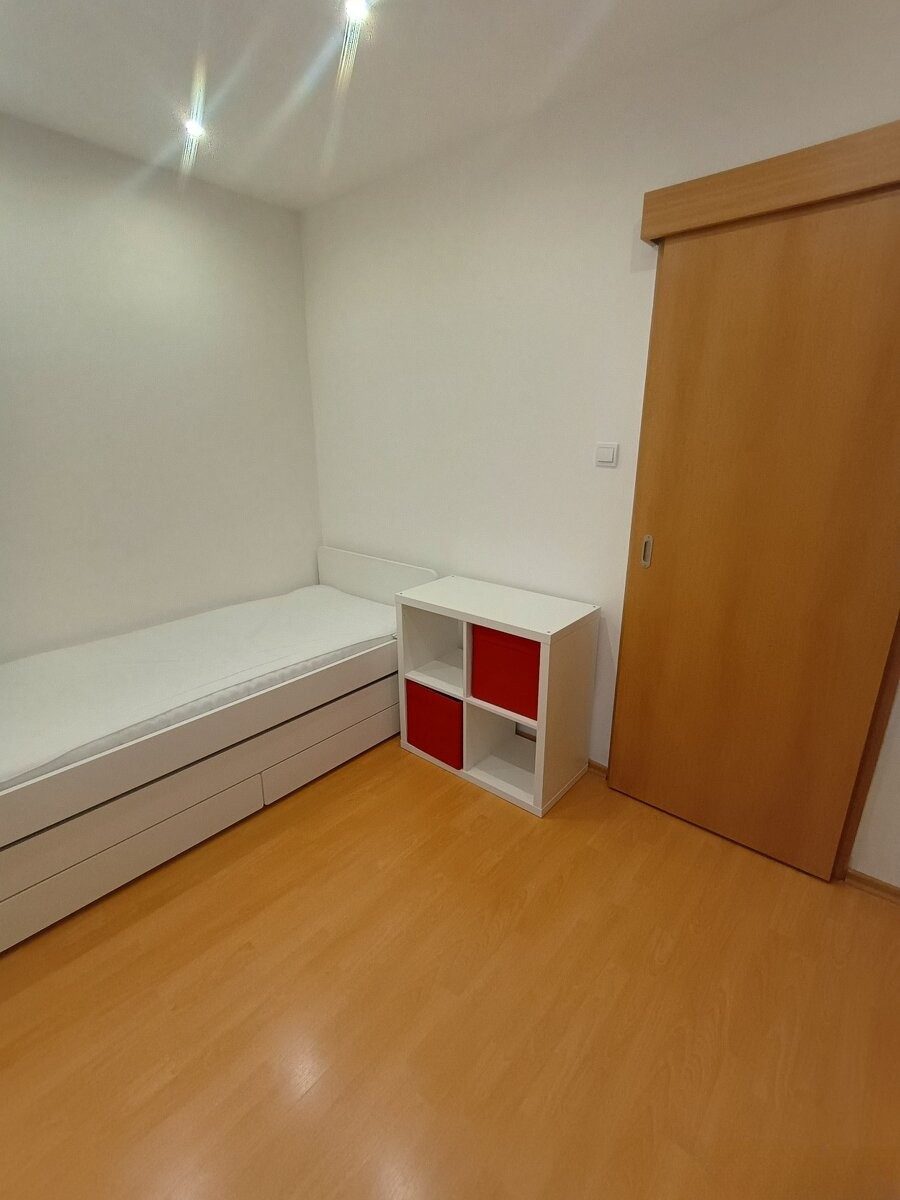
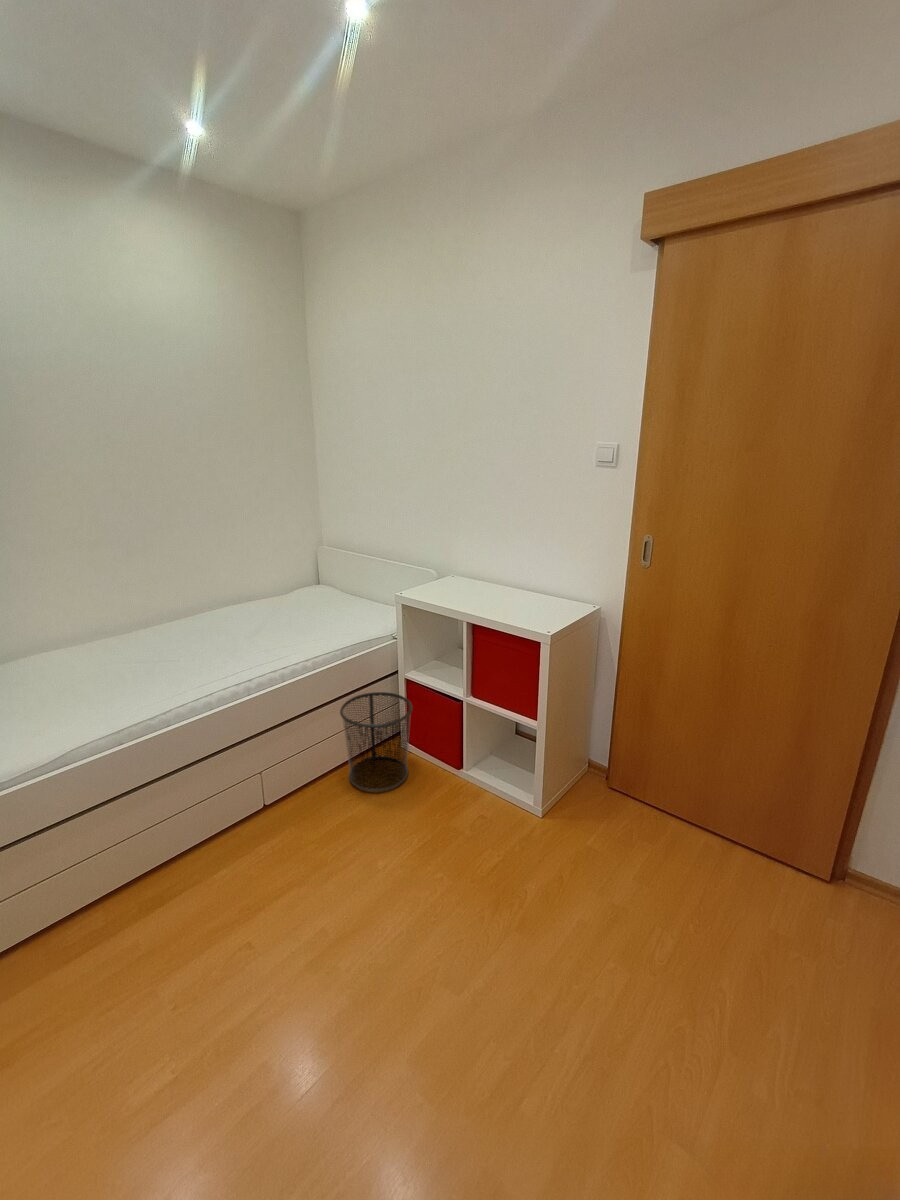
+ waste bin [339,691,414,793]
